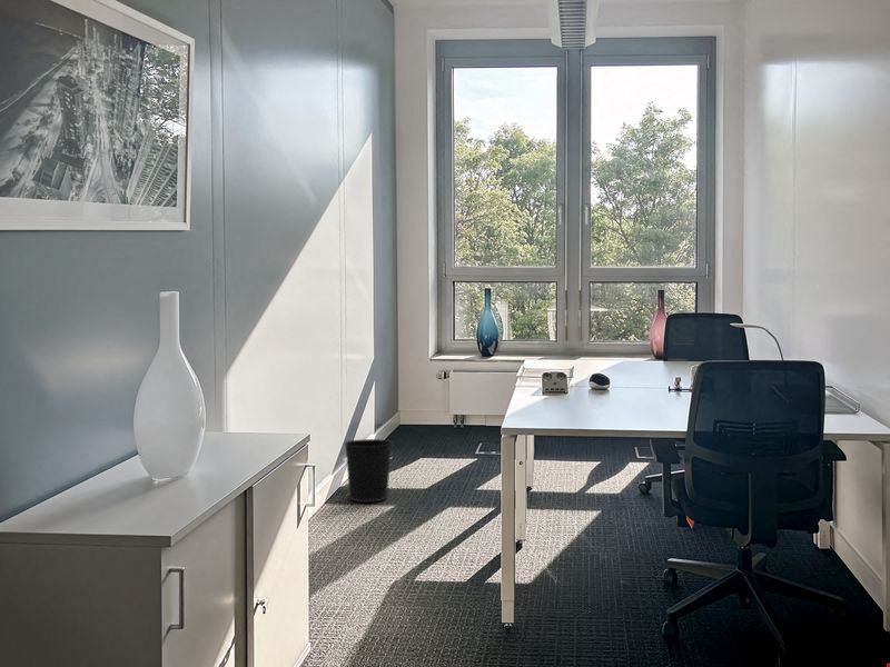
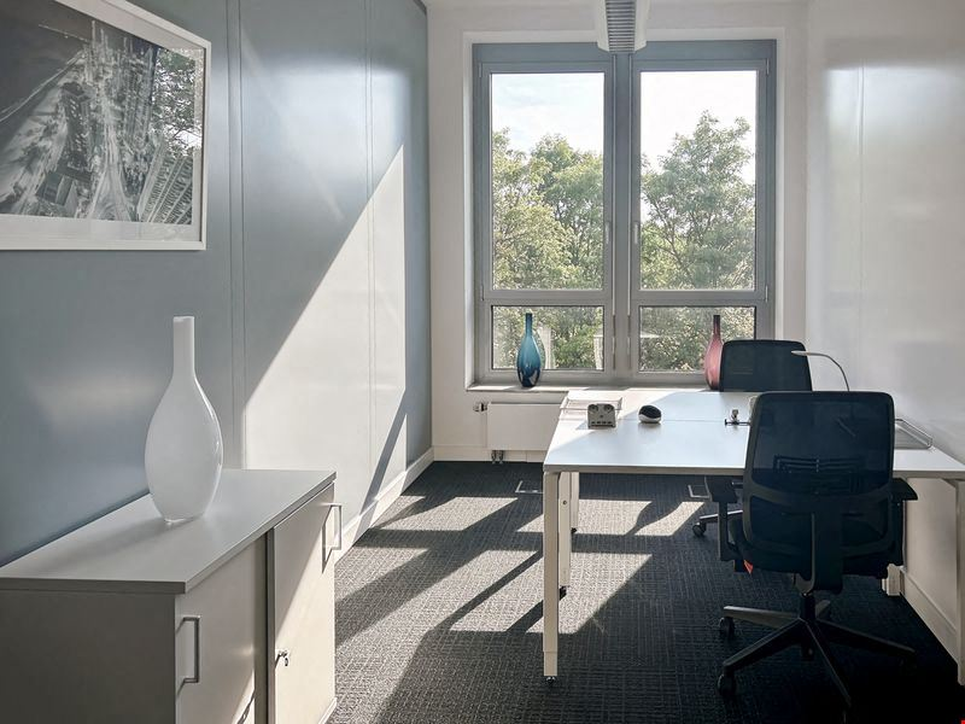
- wastebasket [343,438,394,502]
